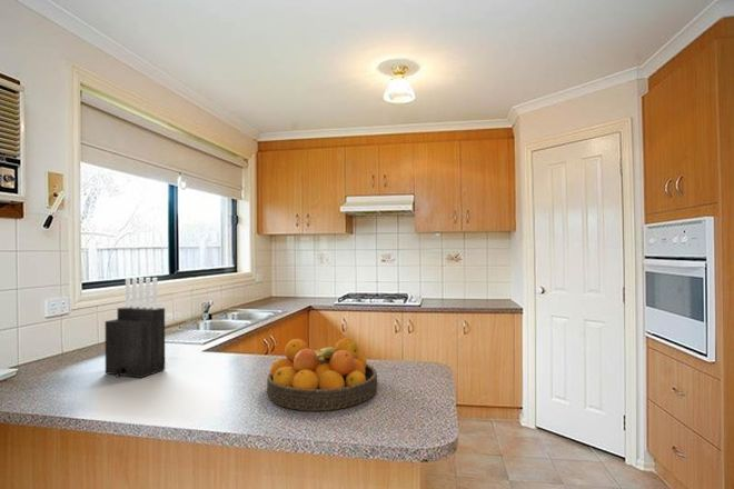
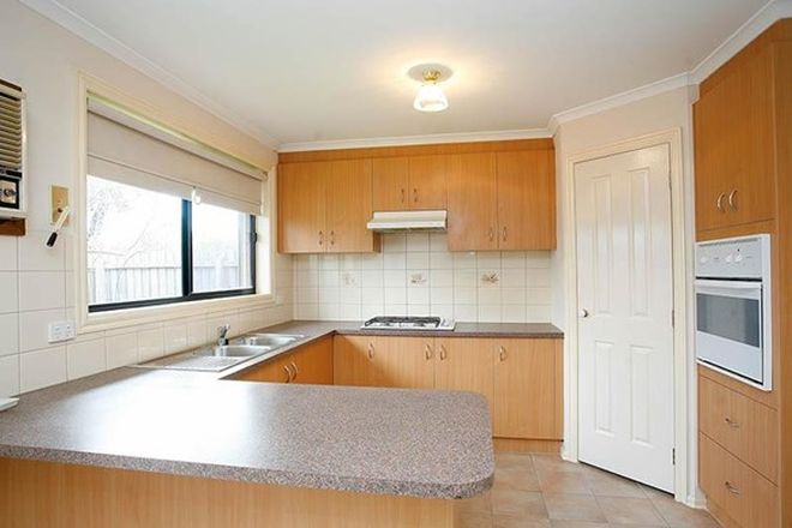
- fruit bowl [266,337,378,412]
- knife block [105,276,166,379]
